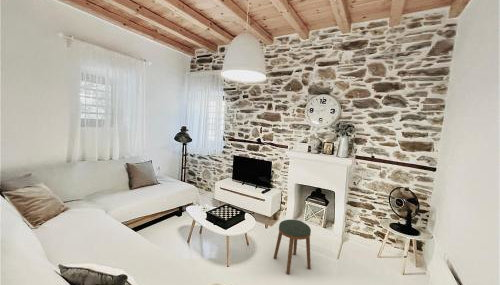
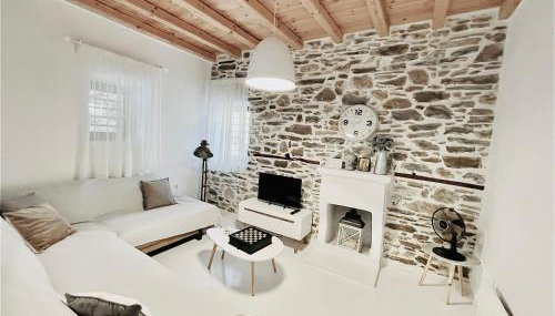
- stool [273,219,312,275]
